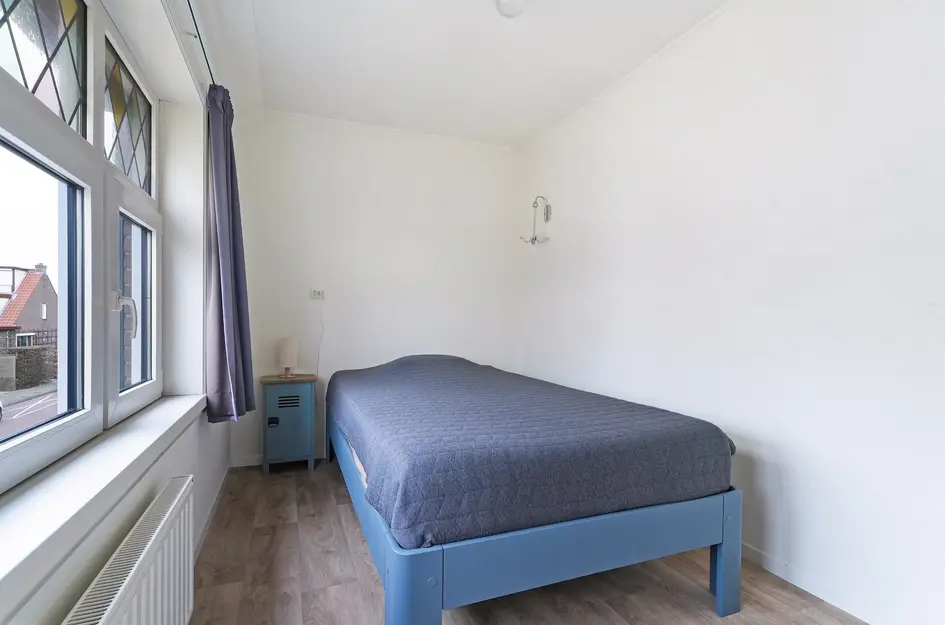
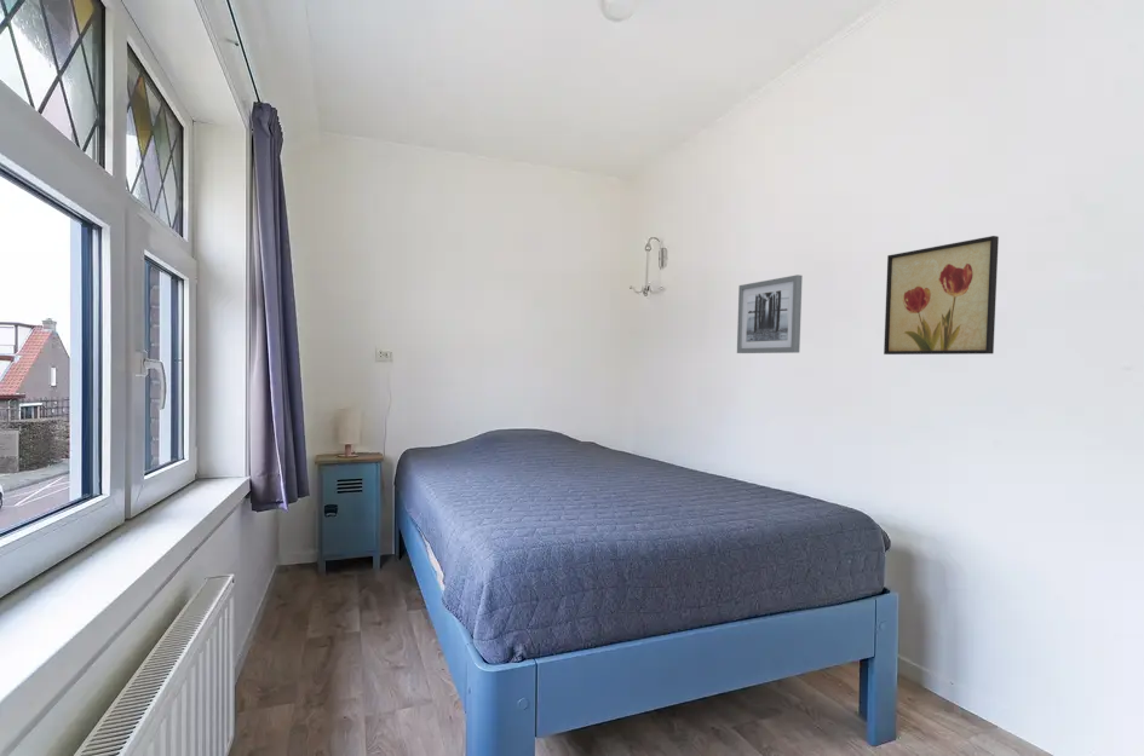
+ wall art [736,273,804,354]
+ wall art [883,235,1000,356]
